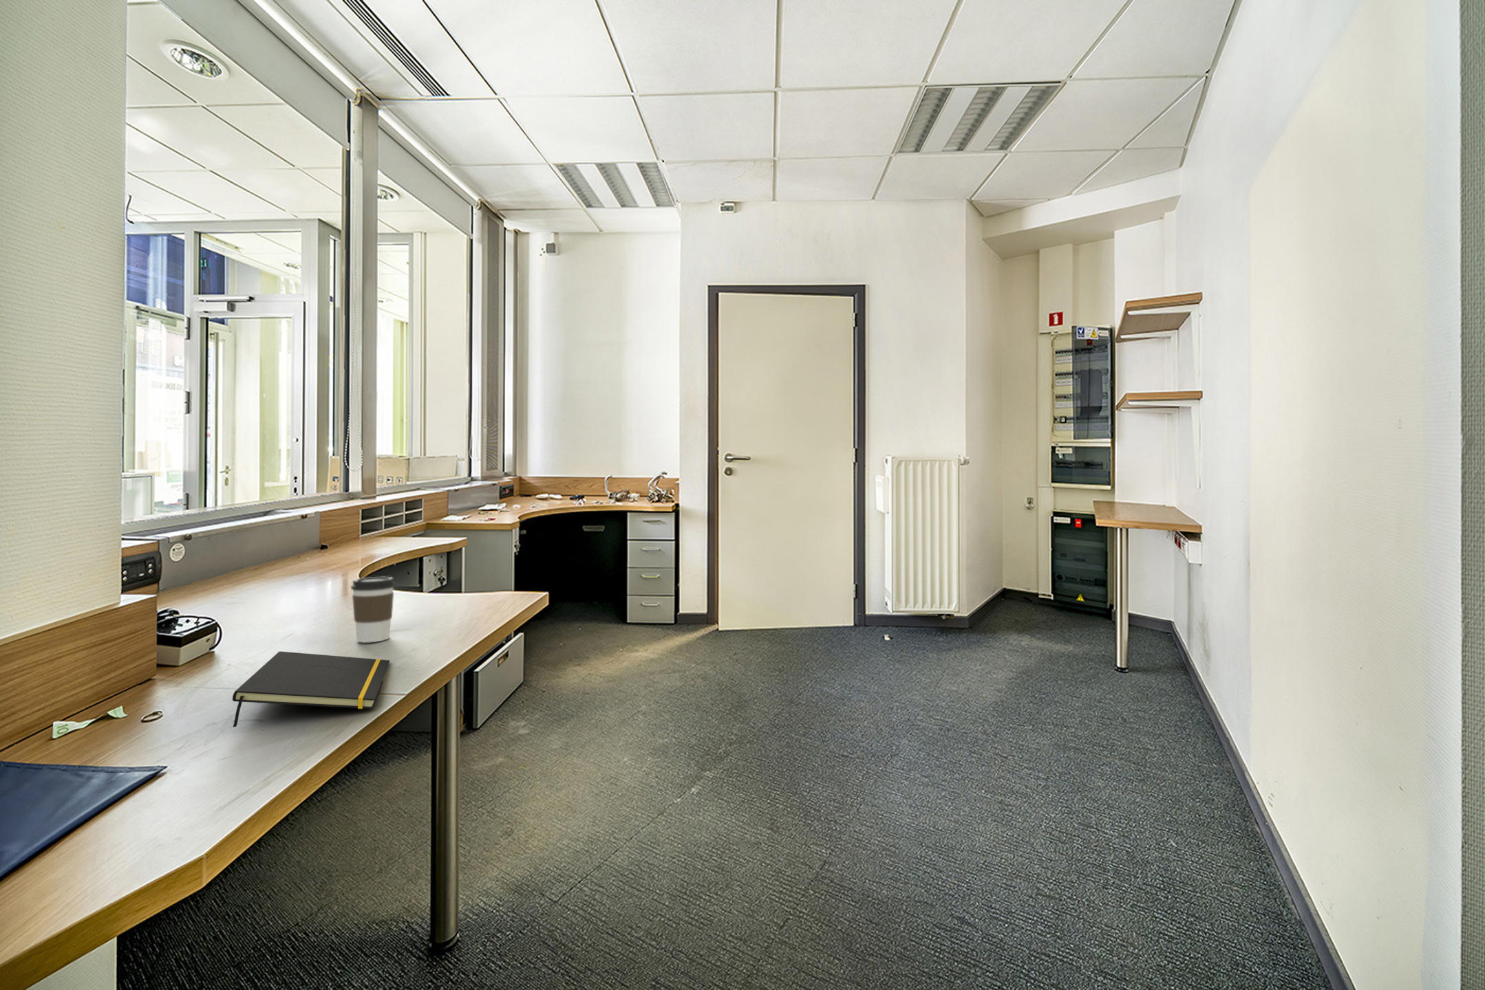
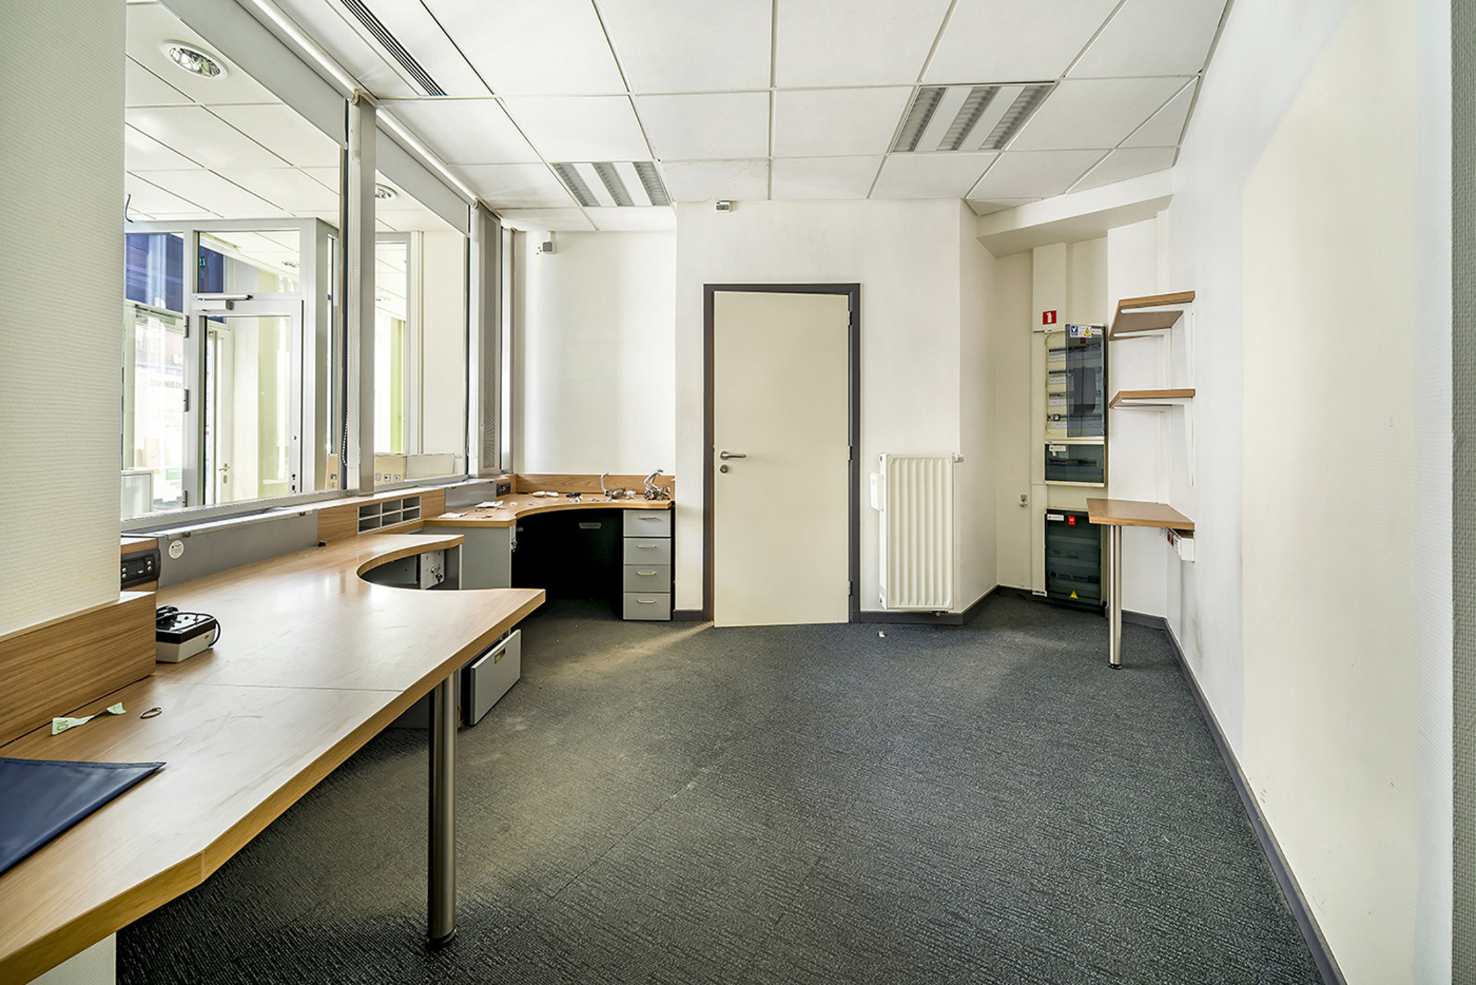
- notepad [232,651,390,727]
- coffee cup [351,576,396,643]
